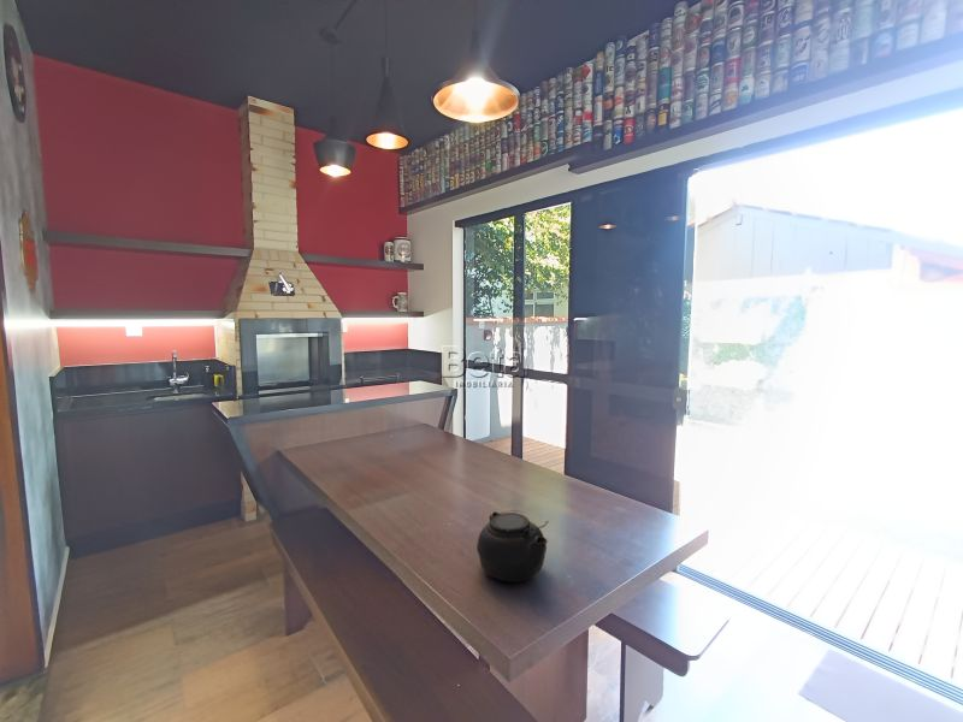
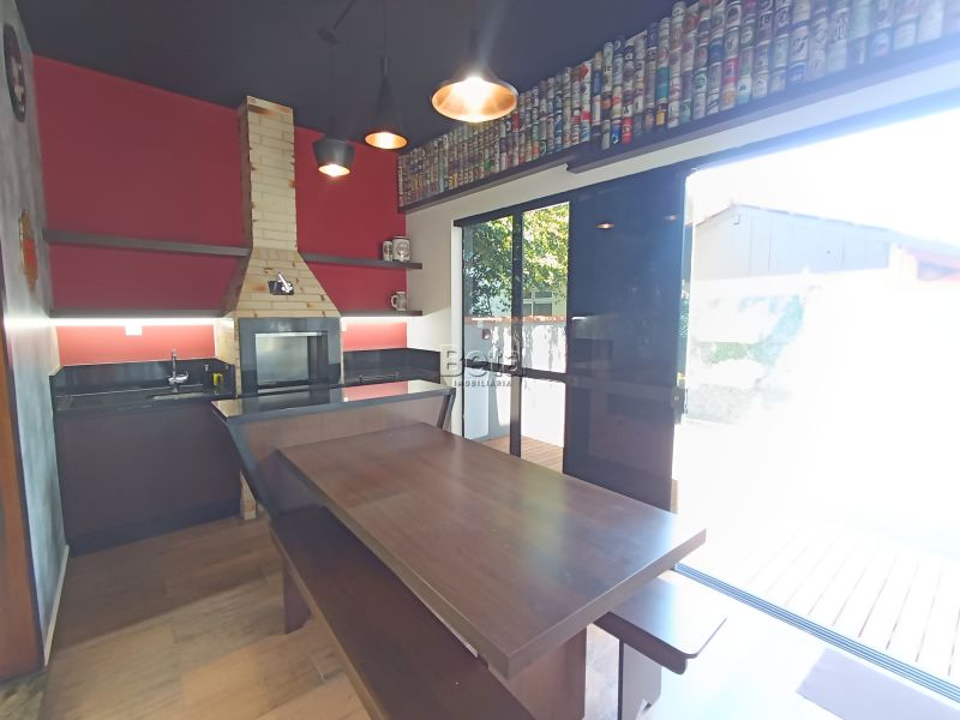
- teapot [475,510,550,584]
